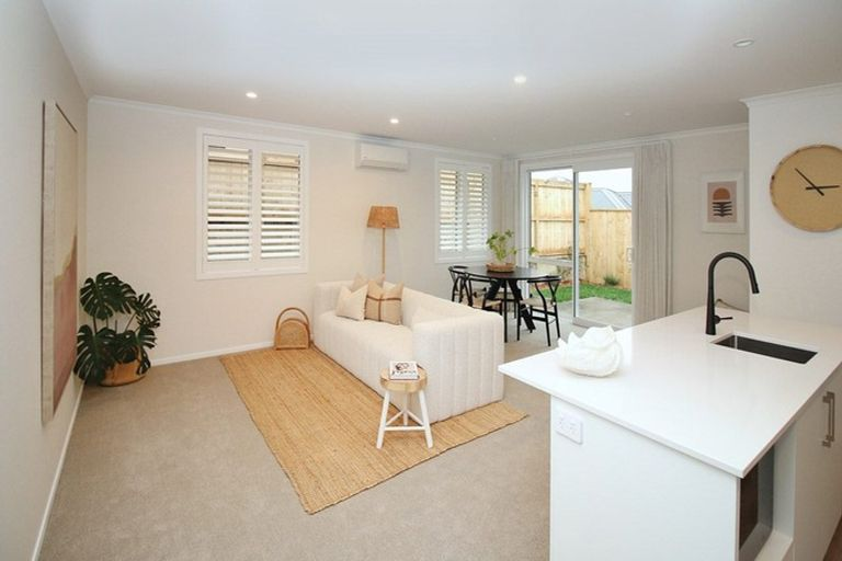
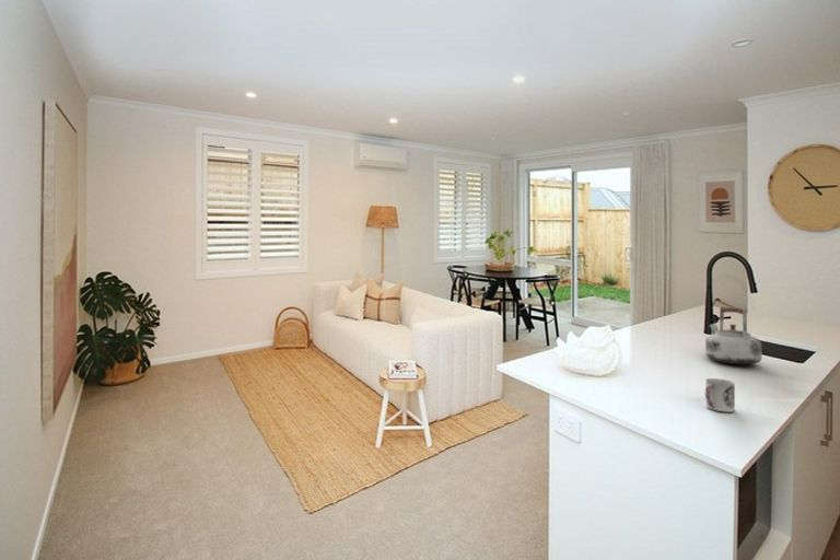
+ kettle [704,305,763,365]
+ cup [704,377,736,413]
